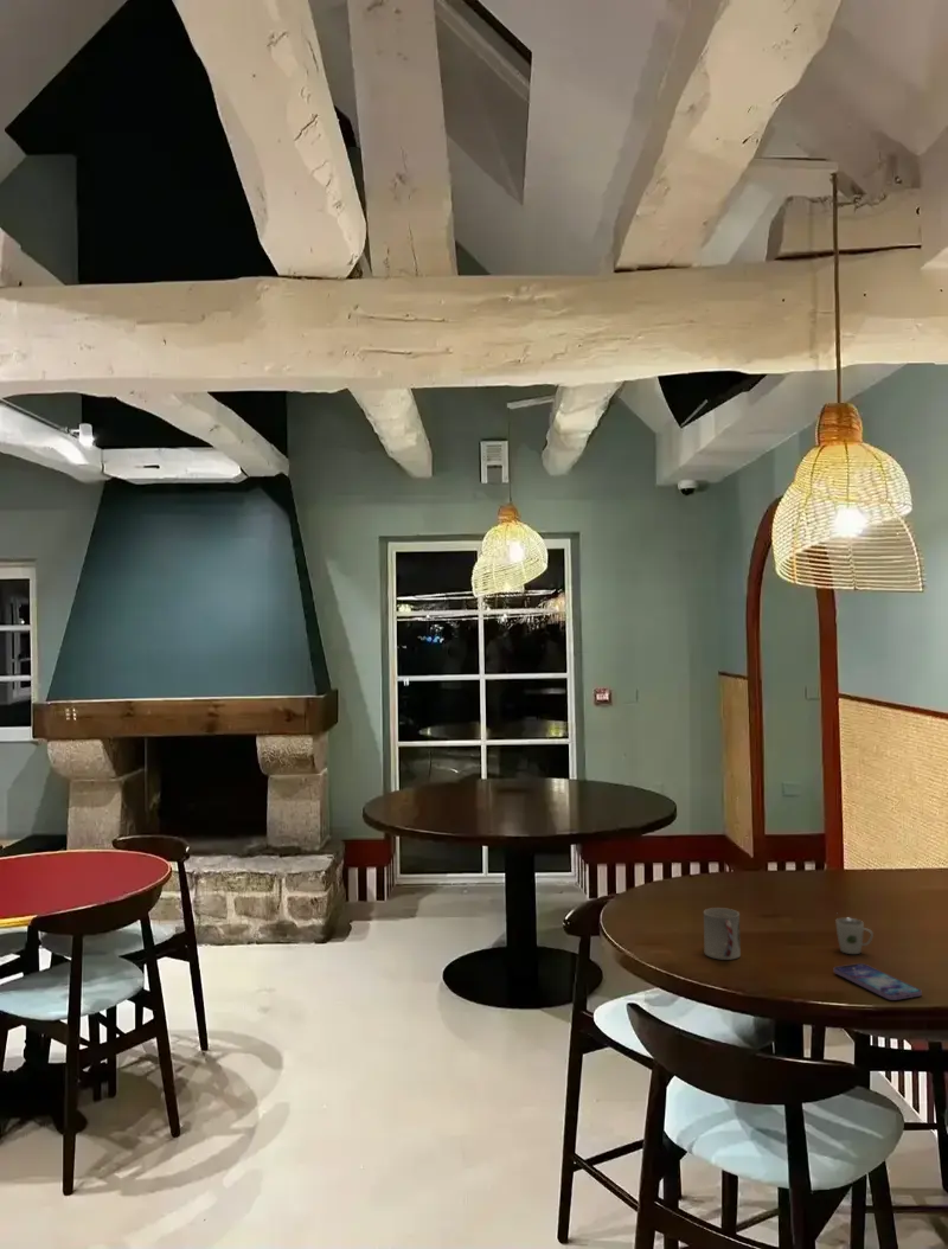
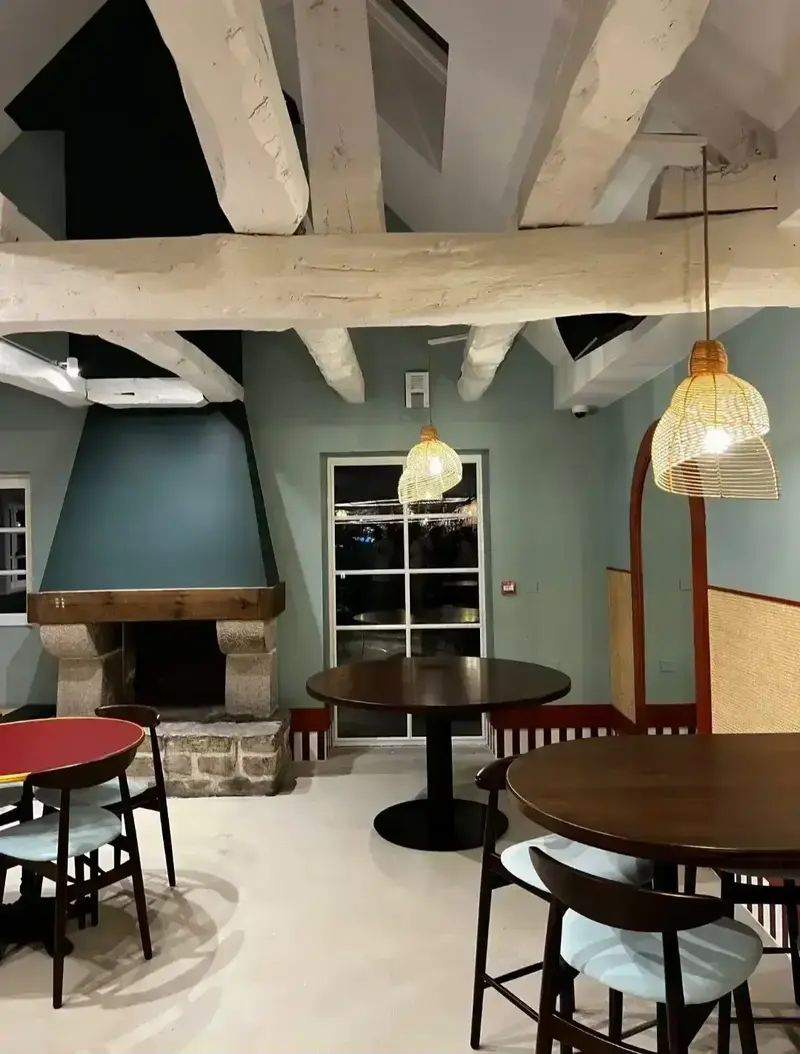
- cup [703,907,742,961]
- smartphone [833,962,923,1001]
- cup [834,912,875,955]
